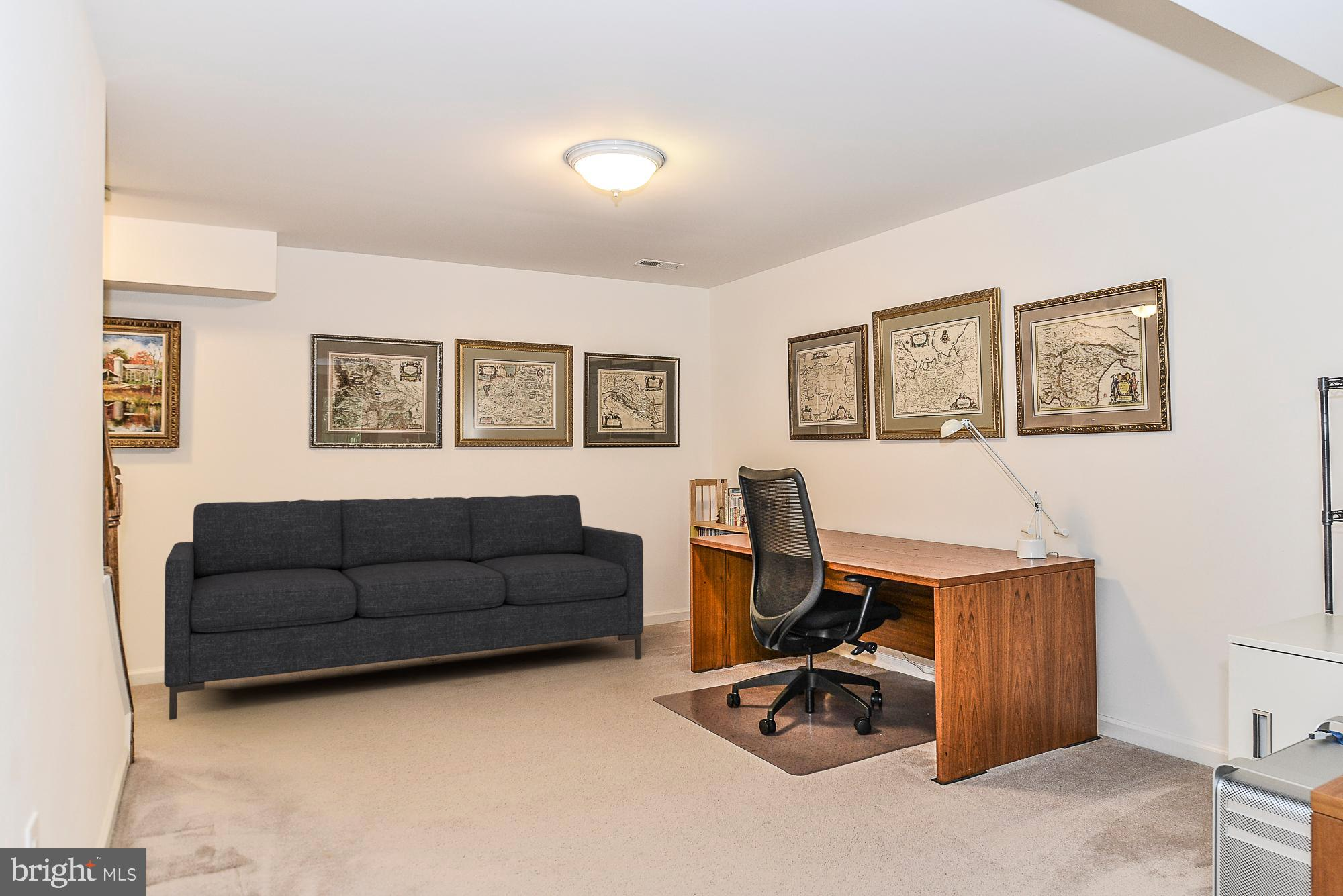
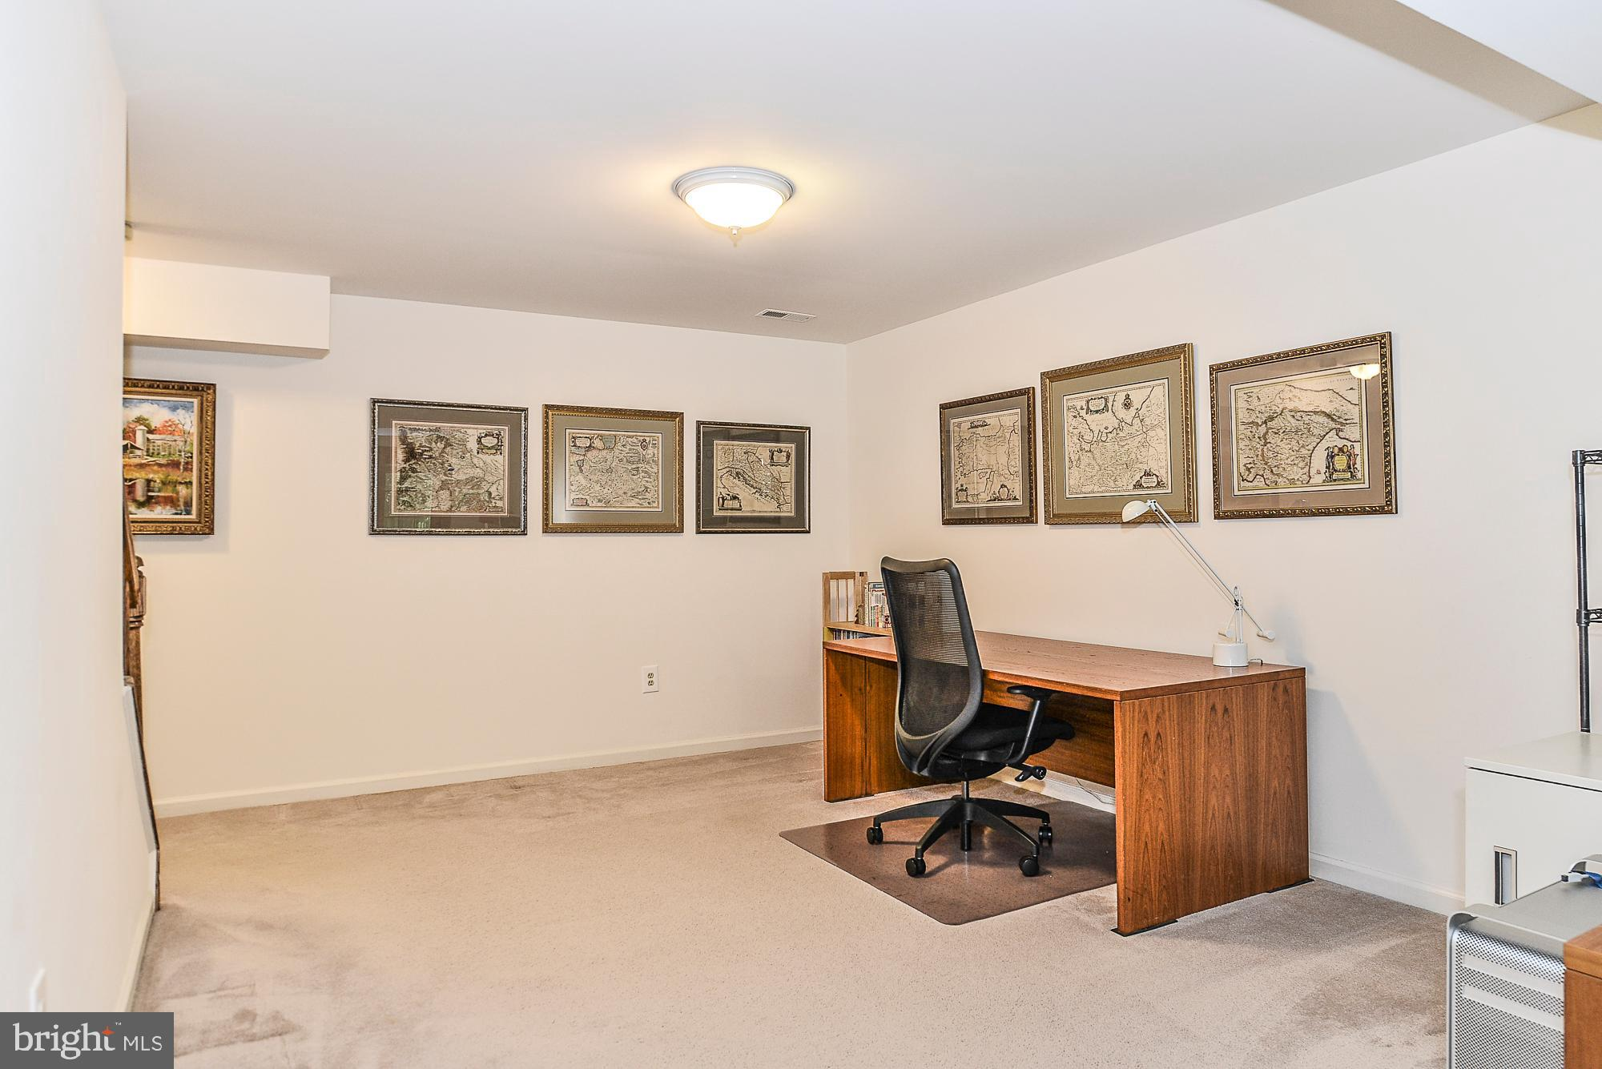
- sofa [163,494,644,721]
